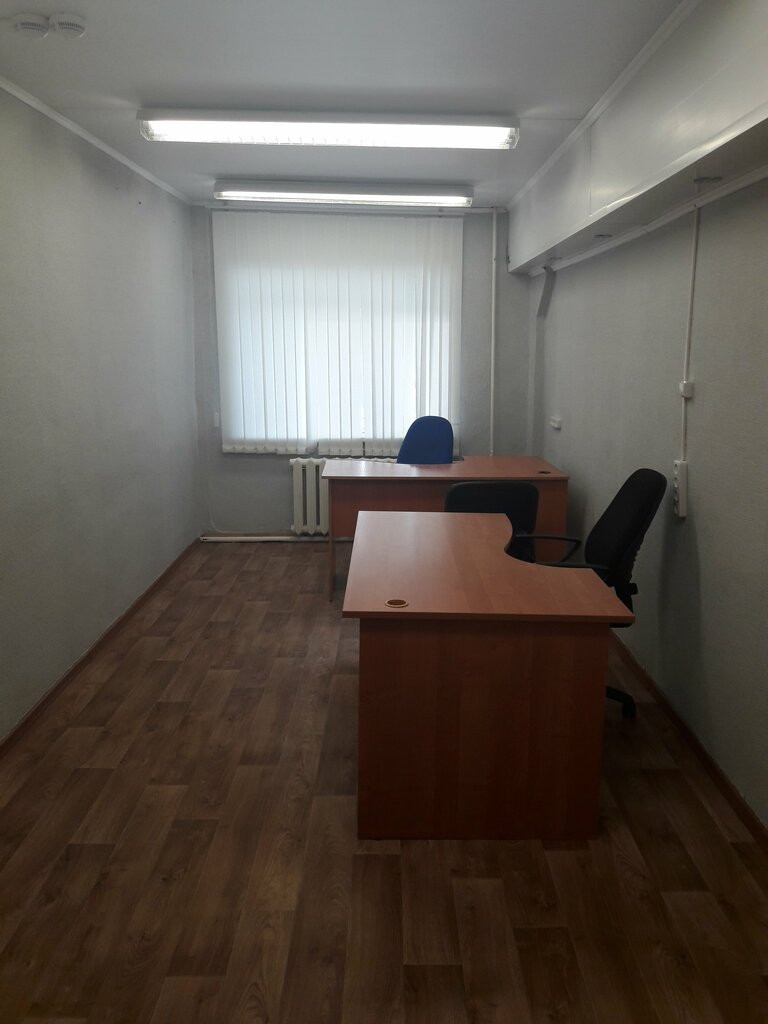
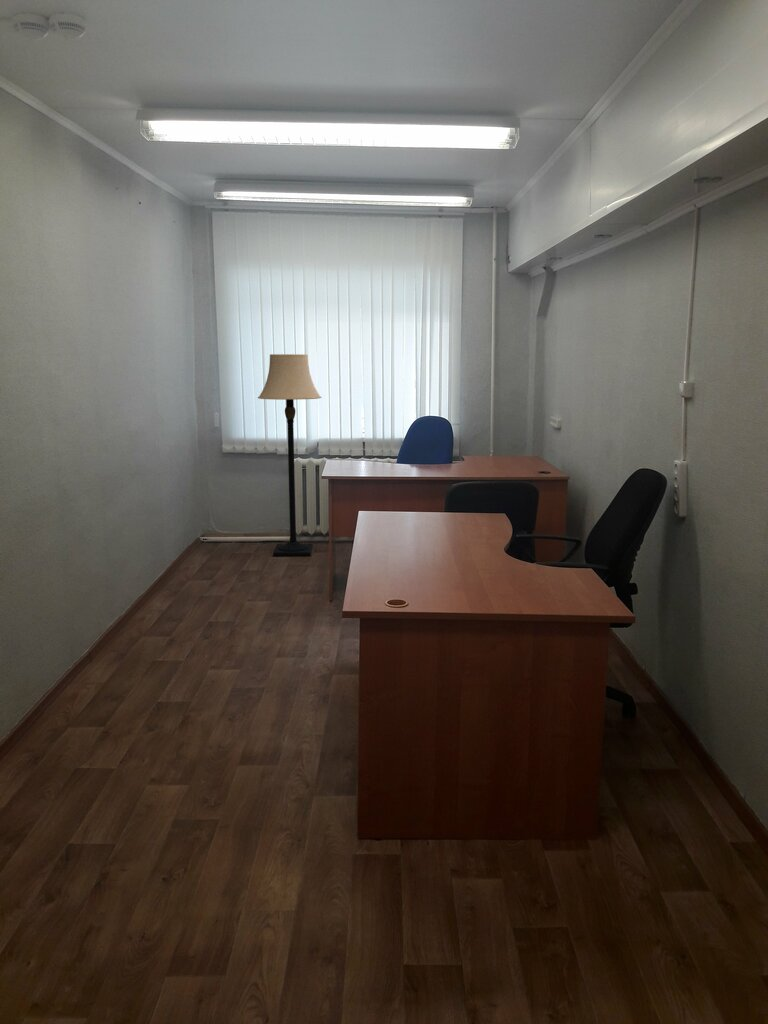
+ lamp [257,353,323,557]
